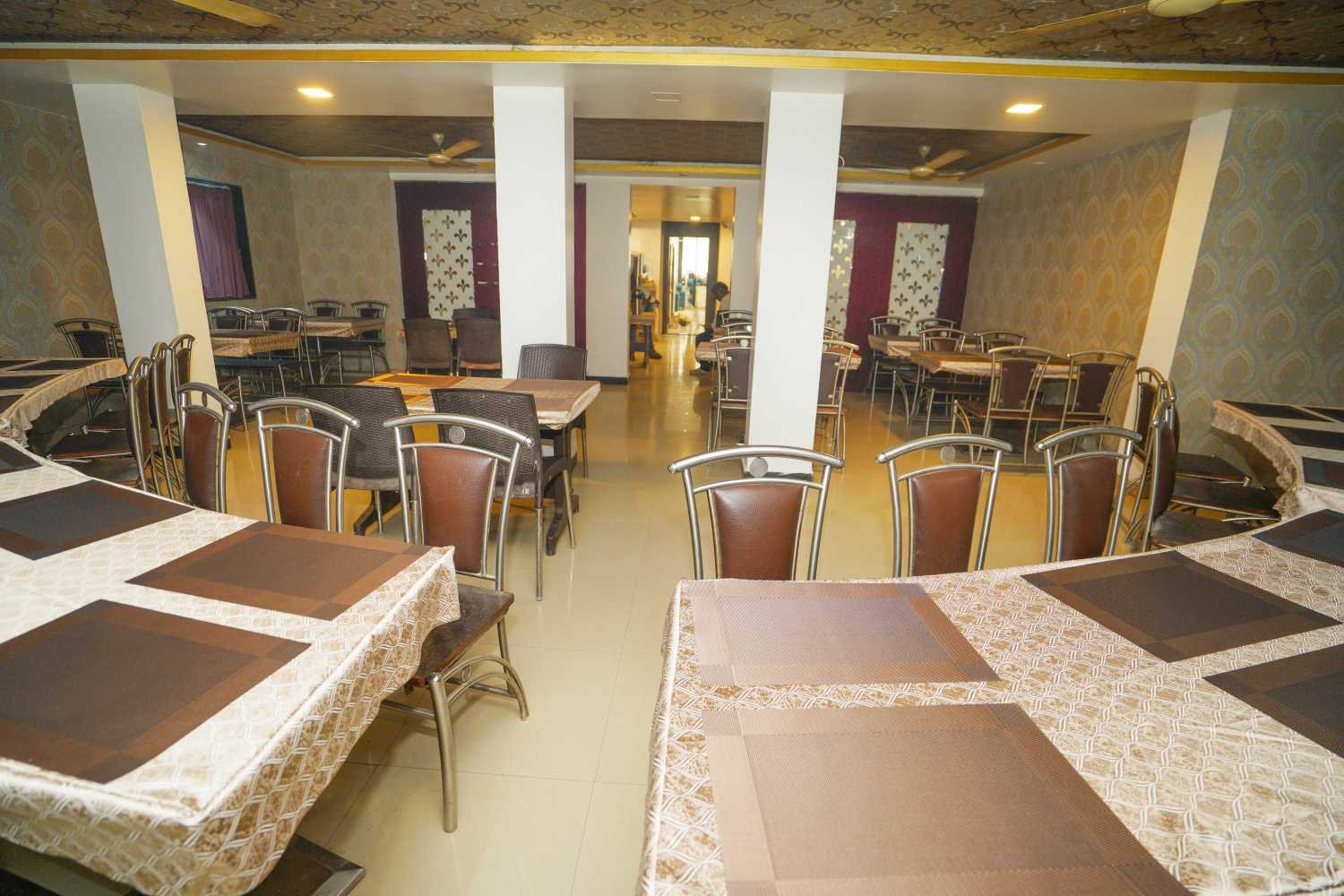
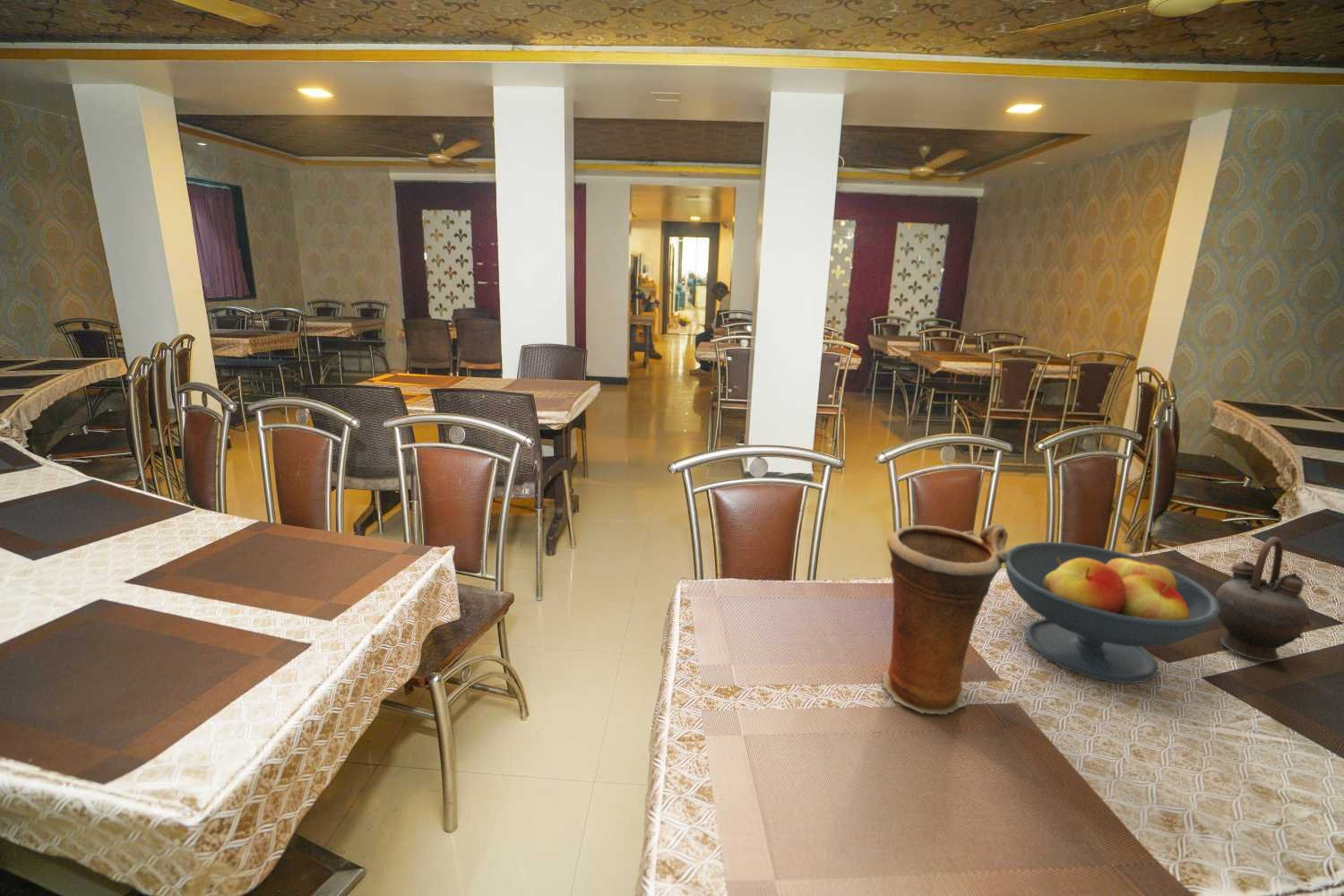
+ vase [882,523,1009,716]
+ teapot [1215,536,1312,662]
+ fruit bowl [1004,541,1220,685]
